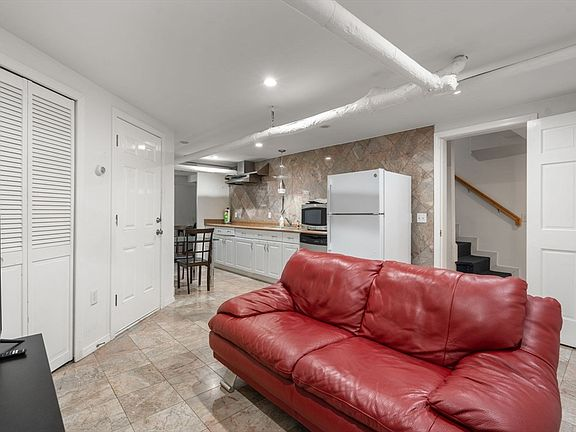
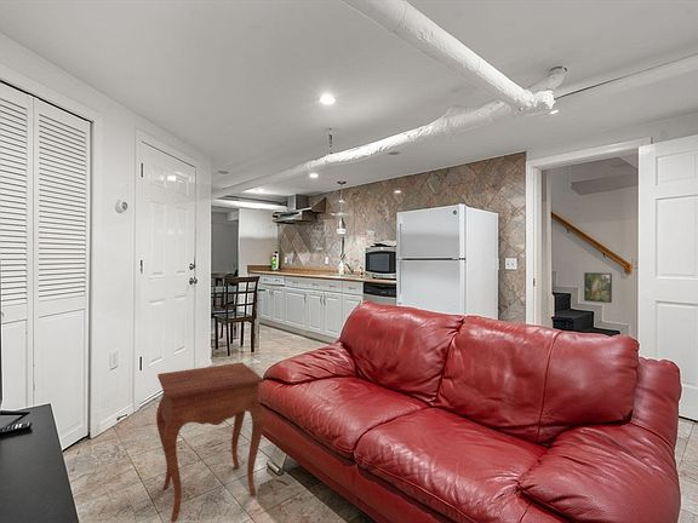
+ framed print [583,271,613,304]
+ side table [155,361,265,523]
